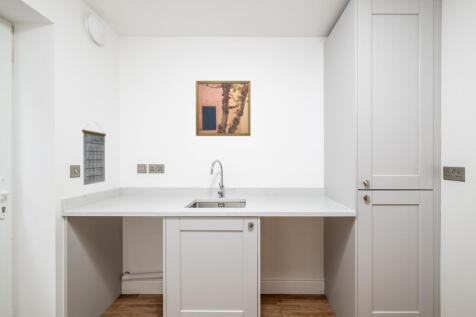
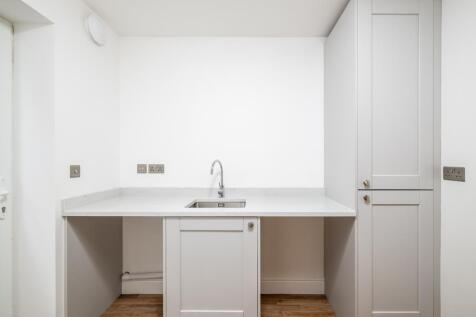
- calendar [81,122,107,186]
- wall art [195,80,252,137]
